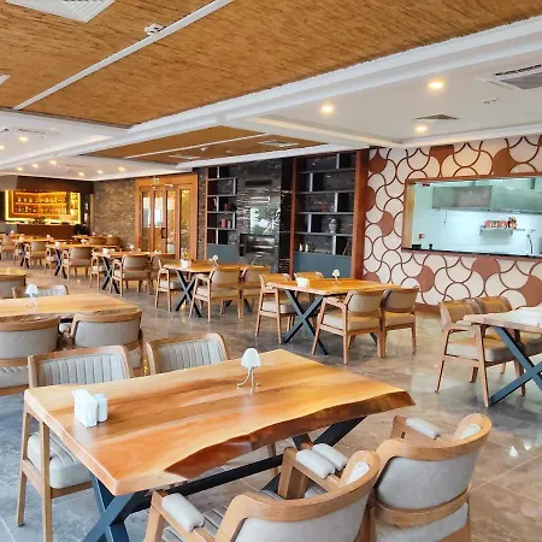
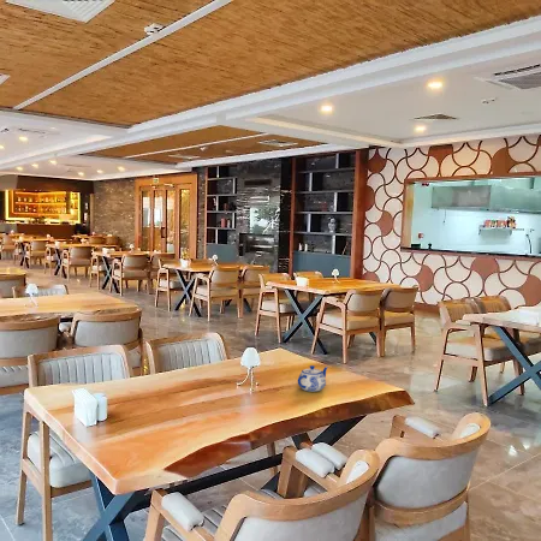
+ teapot [297,364,328,393]
